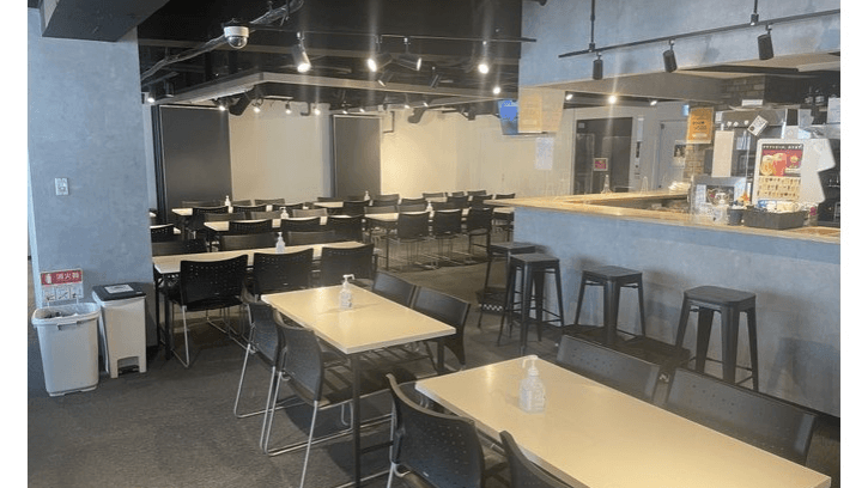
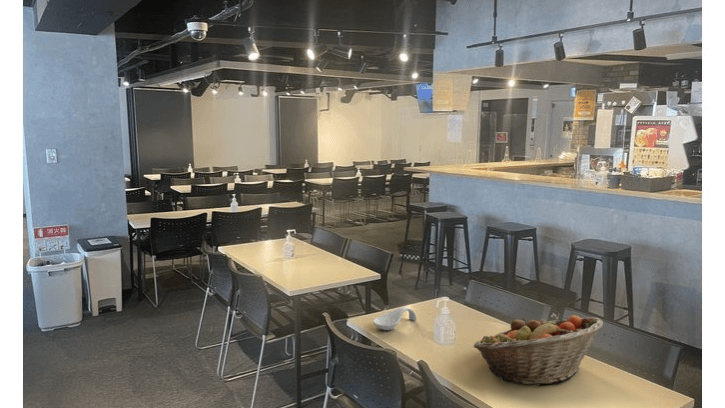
+ fruit basket [473,314,604,386]
+ spoon rest [372,306,418,331]
